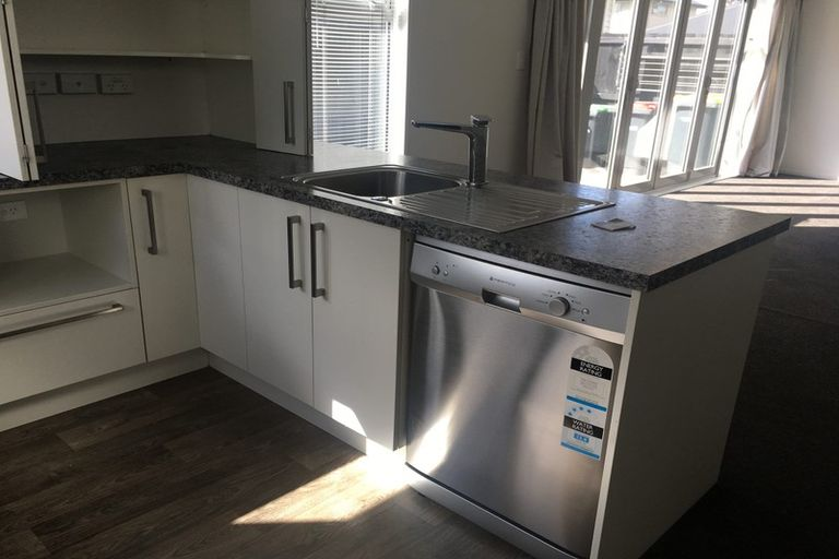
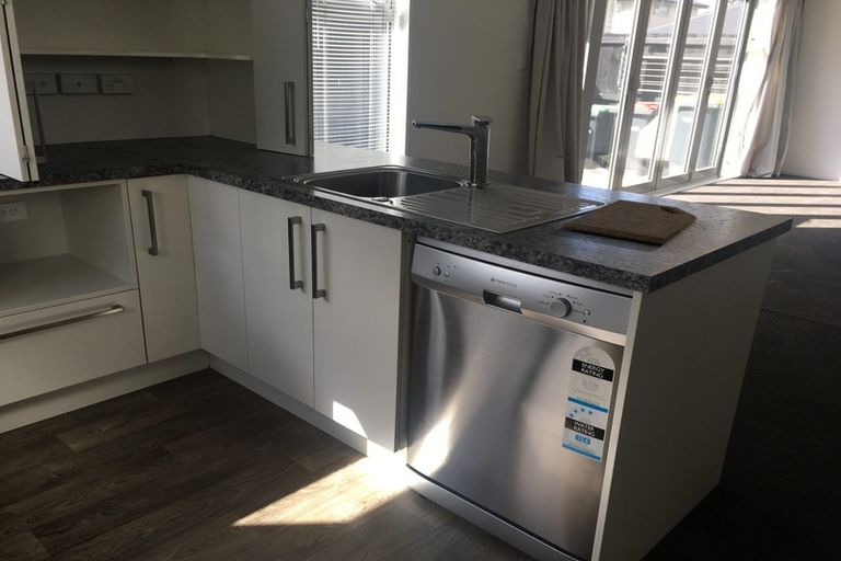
+ cutting board [561,198,699,245]
